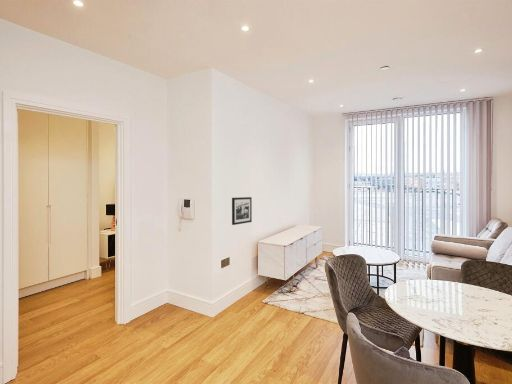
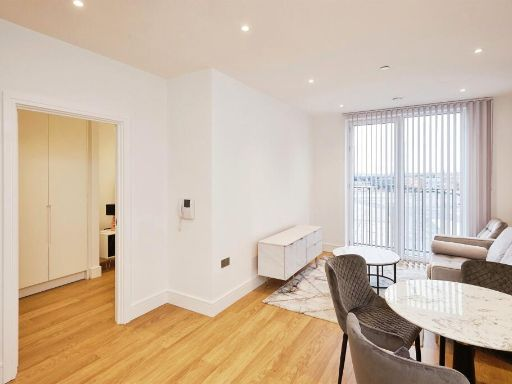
- picture frame [231,196,253,226]
